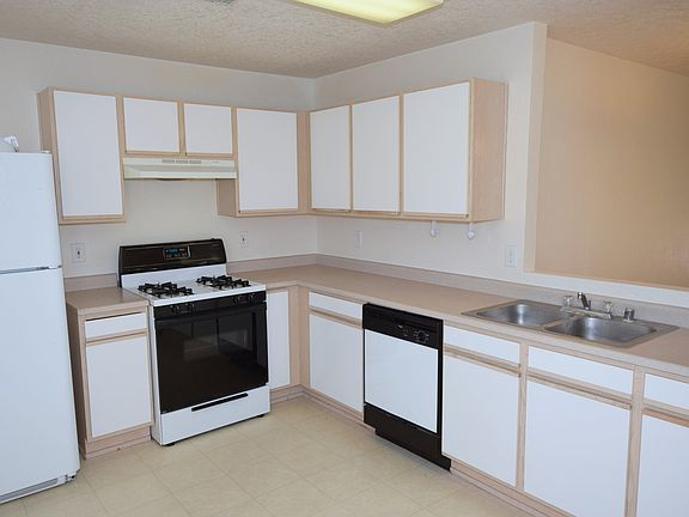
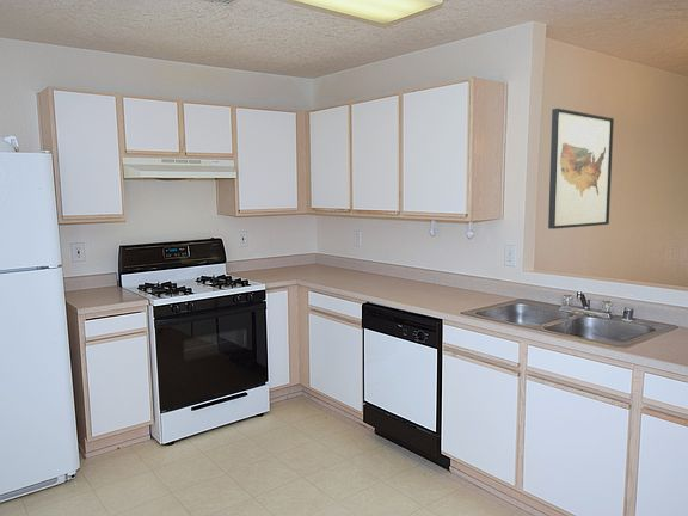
+ wall art [547,108,615,231]
